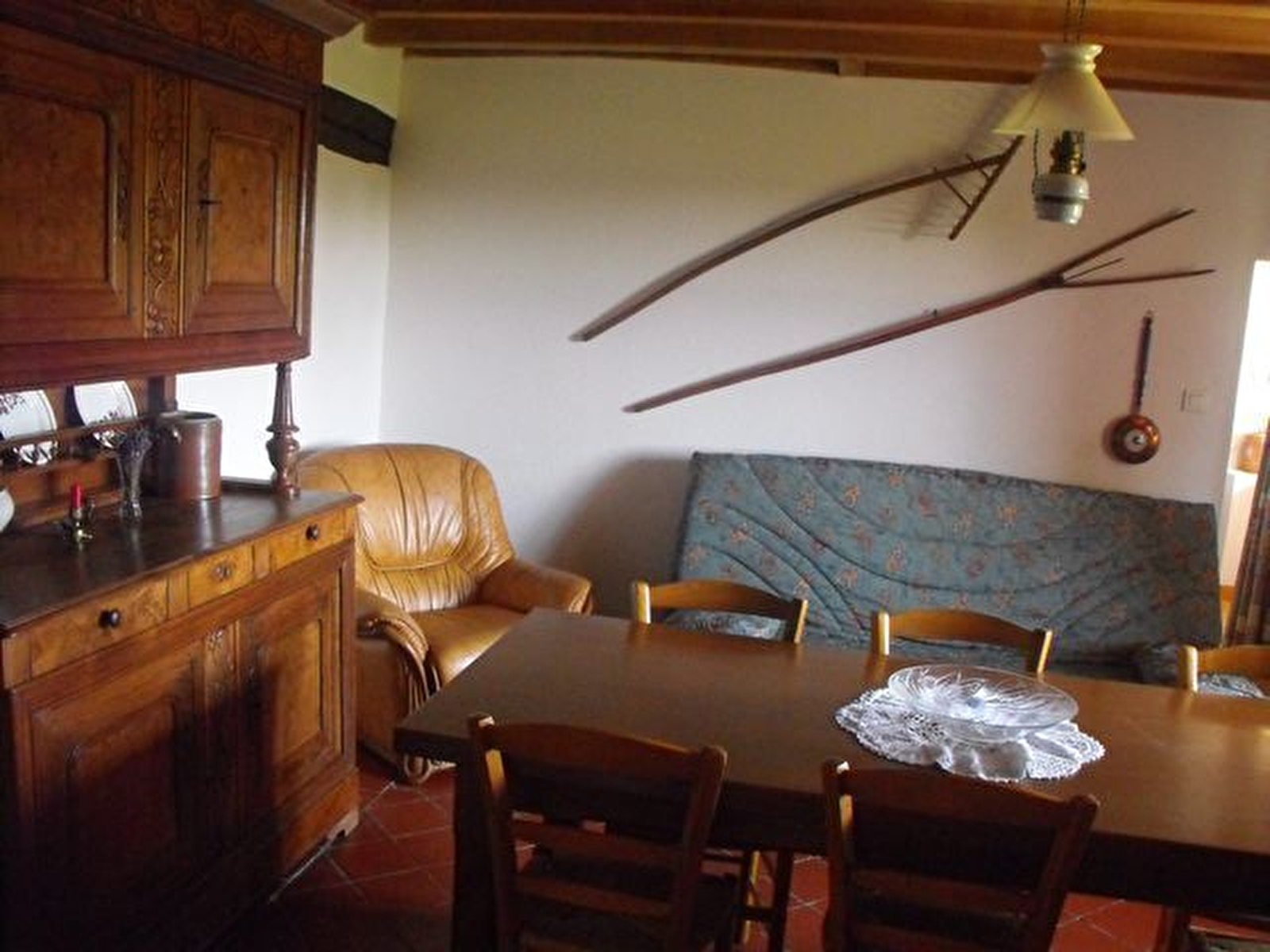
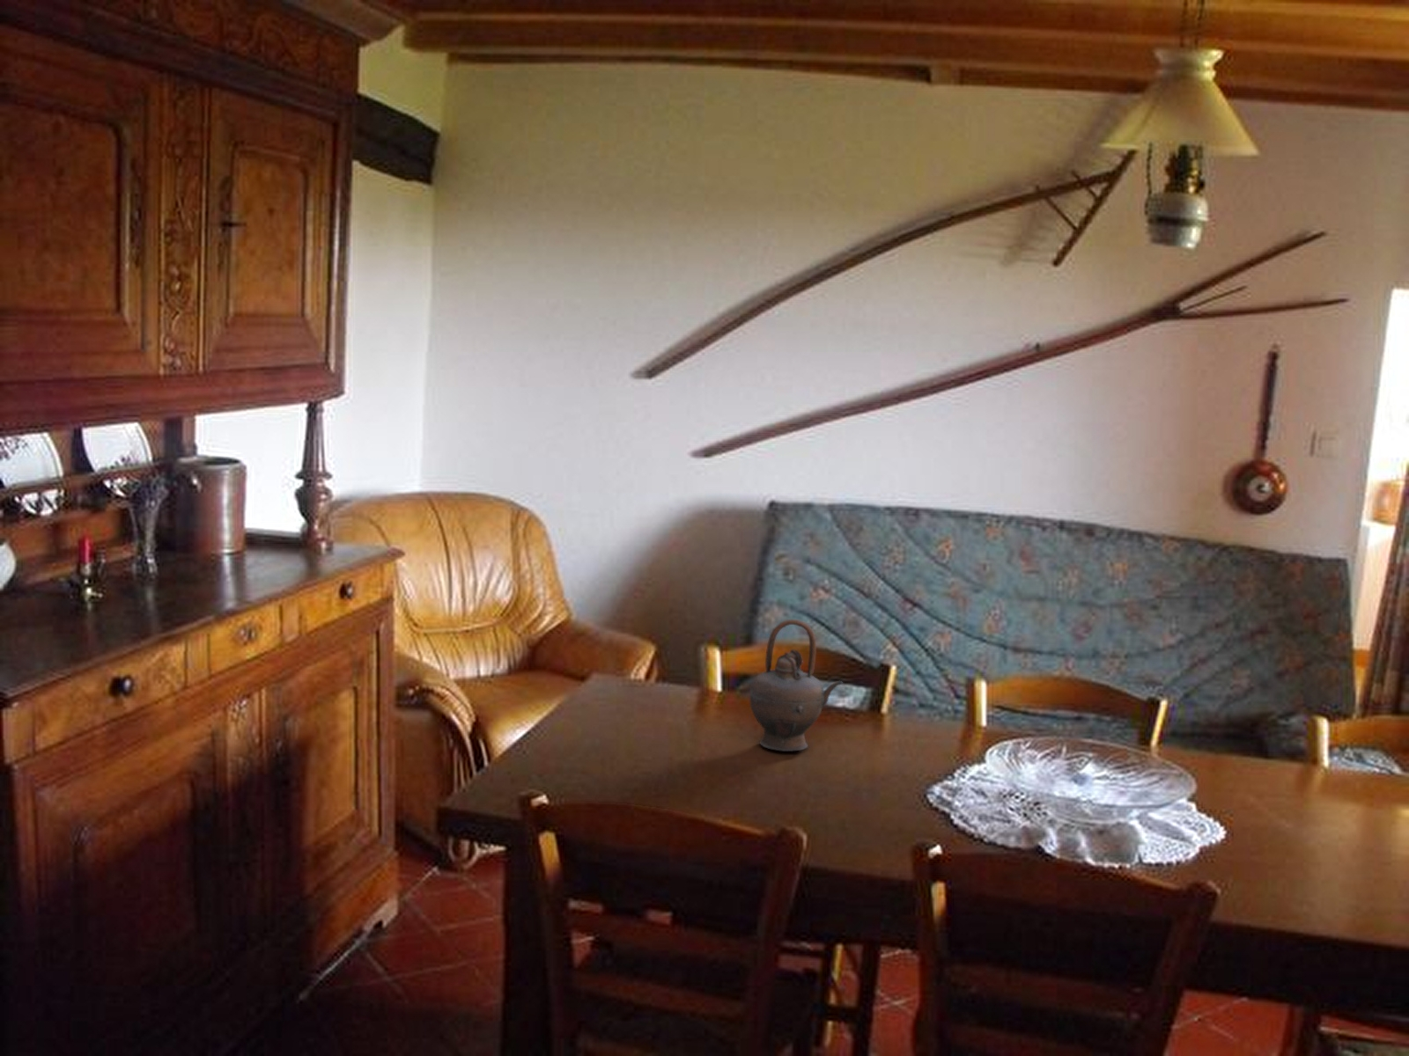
+ teapot [749,619,843,752]
